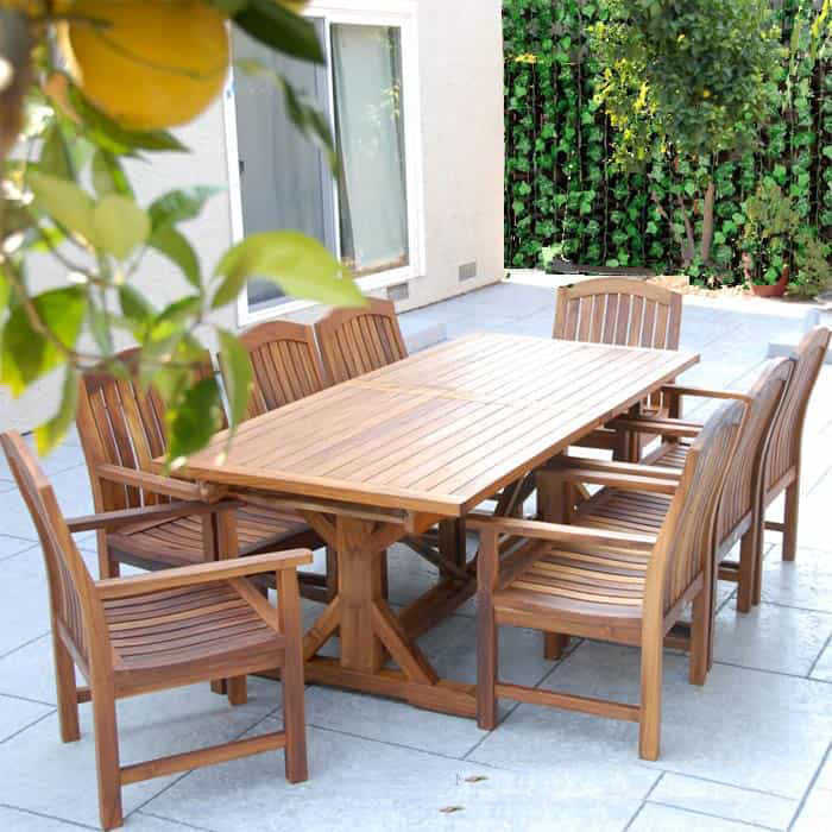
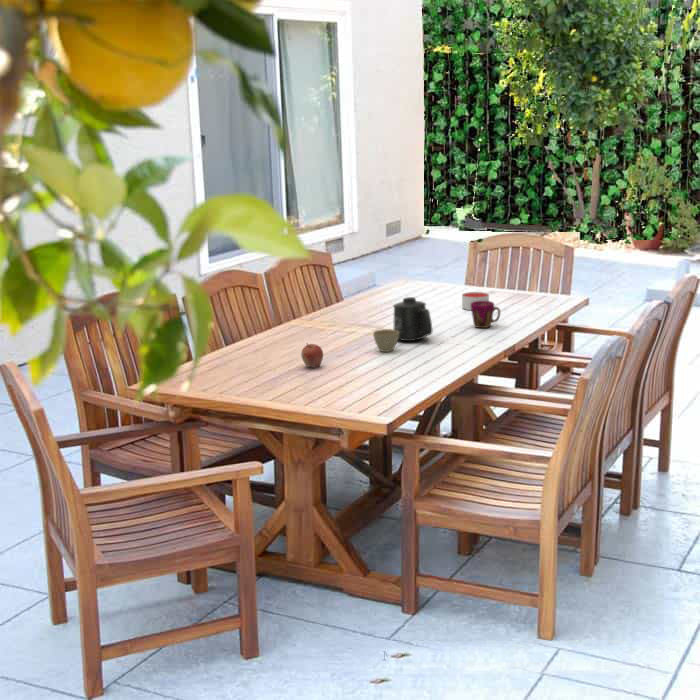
+ mug [392,296,433,342]
+ cup [470,300,501,329]
+ flower pot [372,328,399,353]
+ candle [461,291,490,311]
+ fruit [300,342,324,369]
